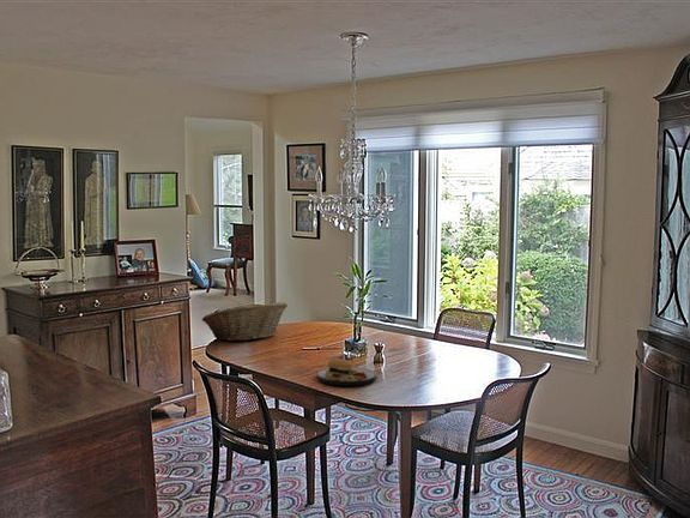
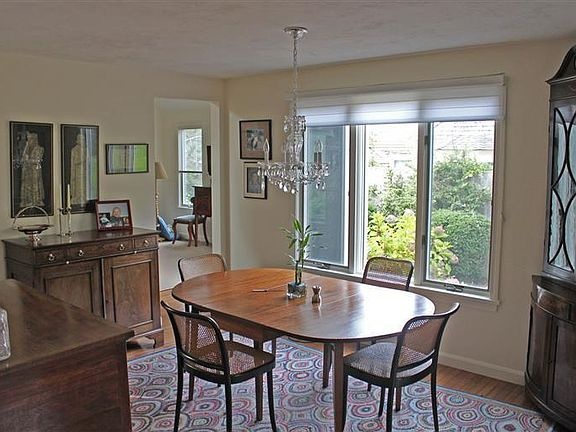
- fruit basket [201,301,289,342]
- plate [316,349,379,387]
